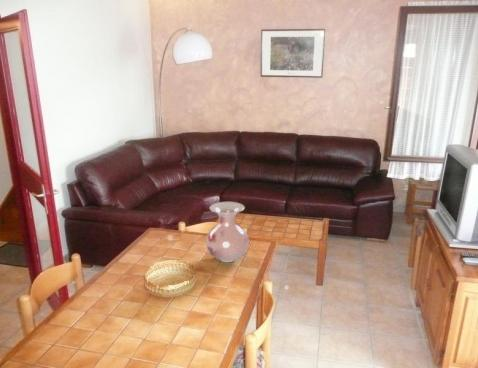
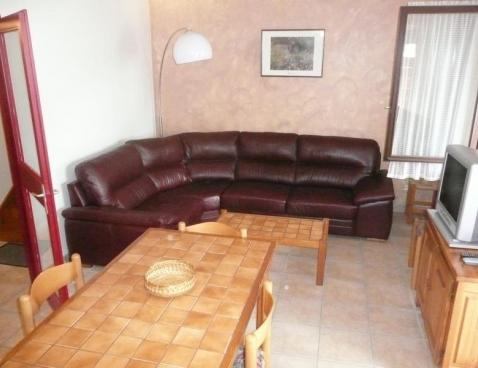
- vase [205,201,250,263]
